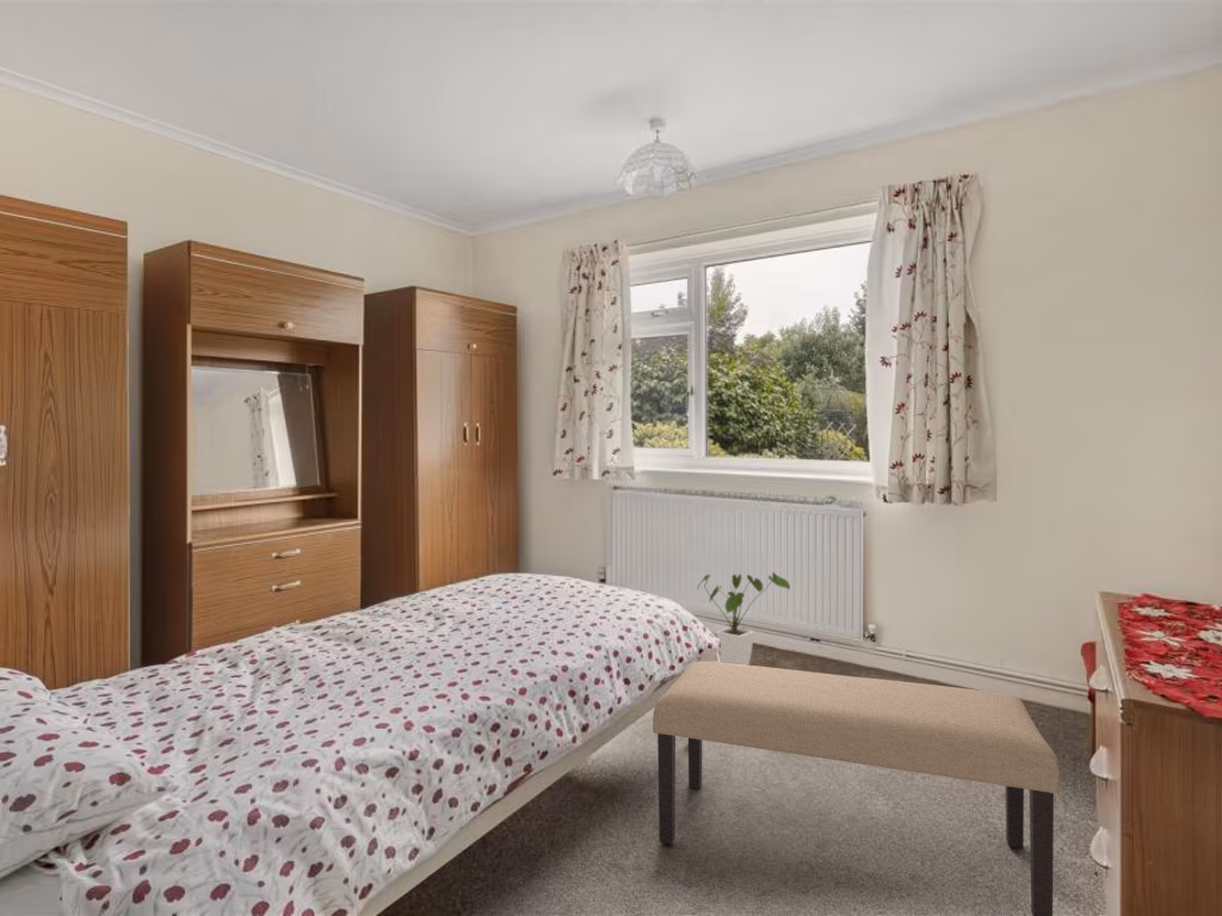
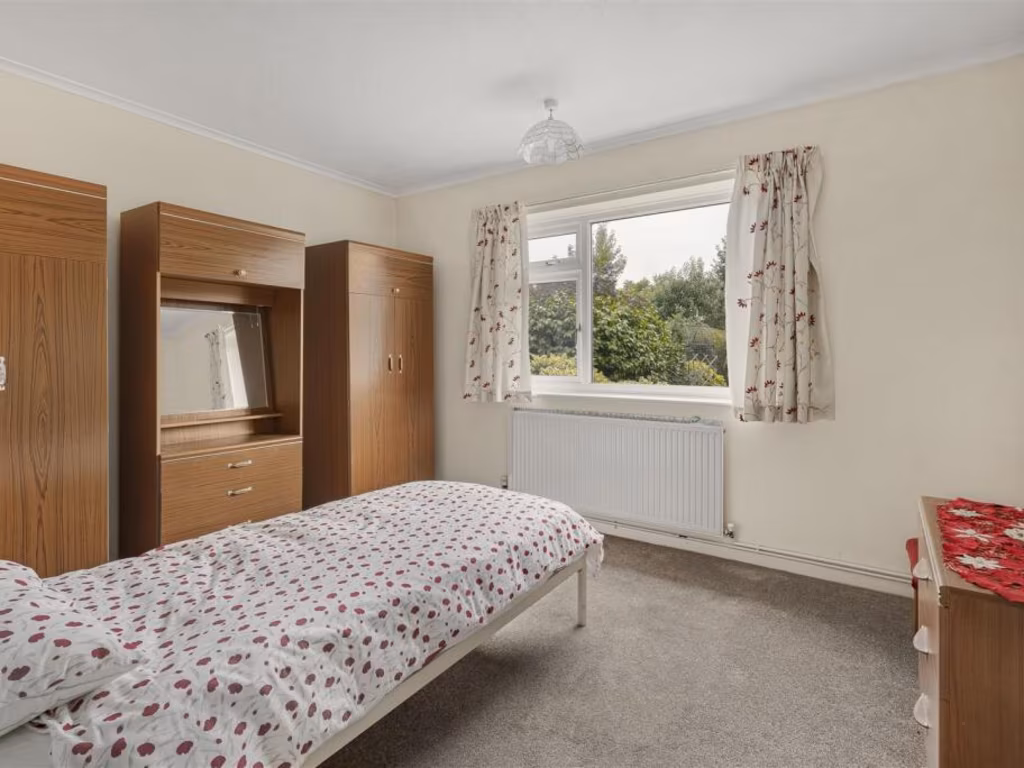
- bench [652,661,1061,916]
- house plant [696,571,791,666]
